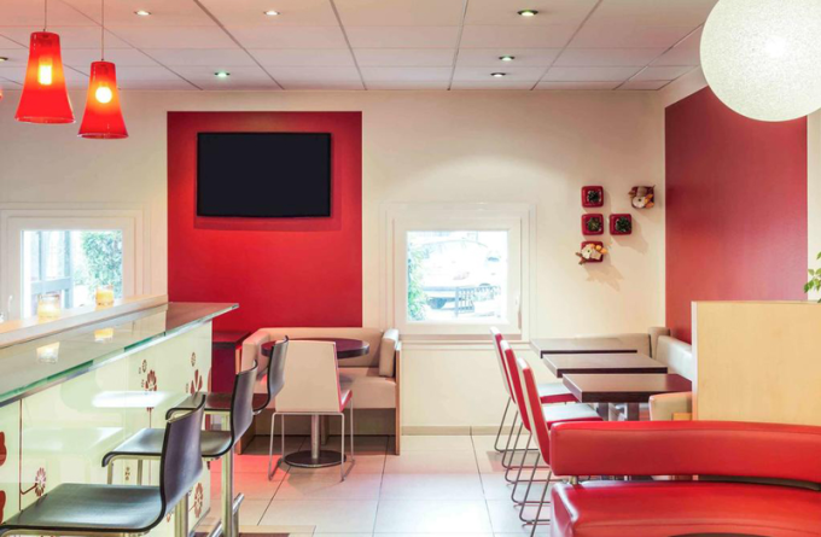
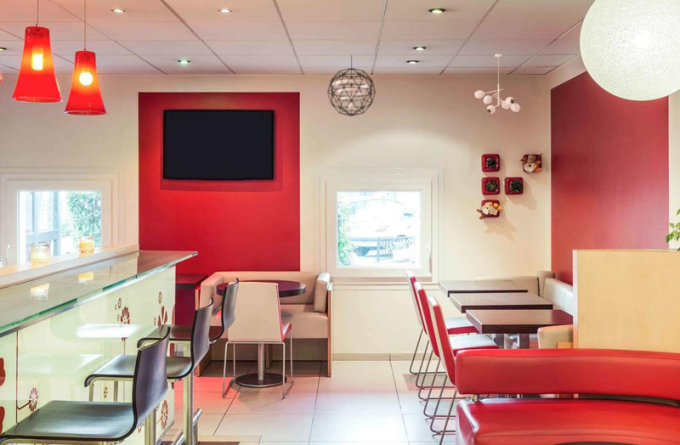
+ pendant light [326,54,377,117]
+ ceiling light fixture [474,53,522,115]
